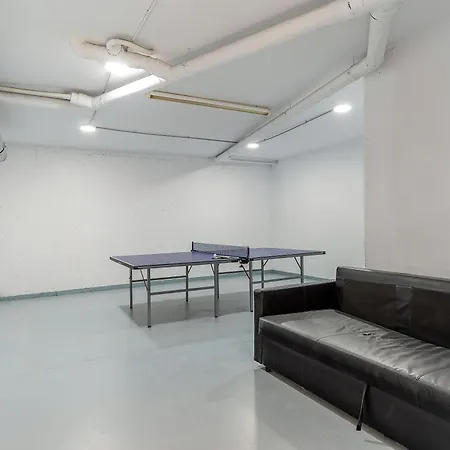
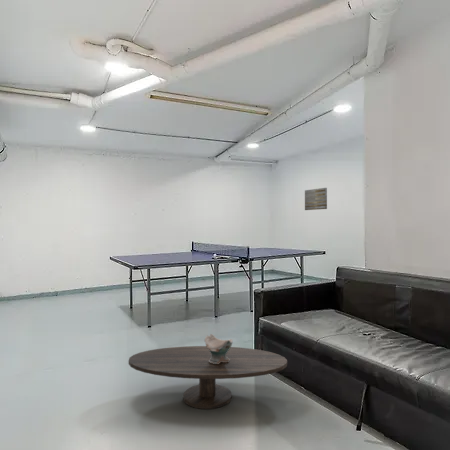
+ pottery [204,333,234,364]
+ coffee table [128,345,288,410]
+ wall art [304,187,328,211]
